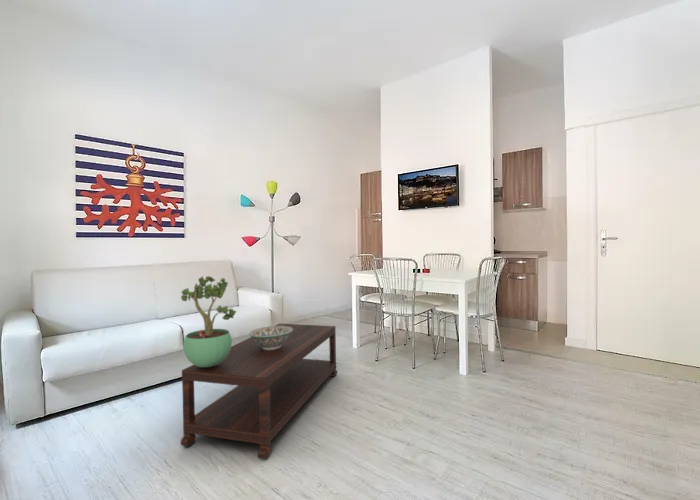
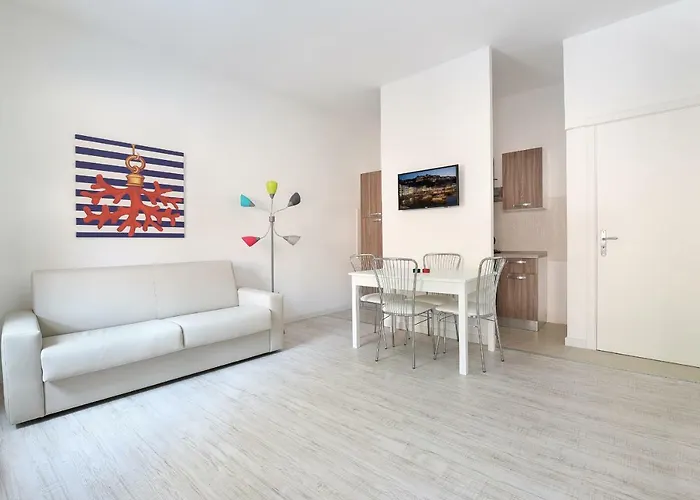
- potted plant [180,275,238,367]
- coffee table [180,323,338,460]
- decorative bowl [248,325,293,350]
